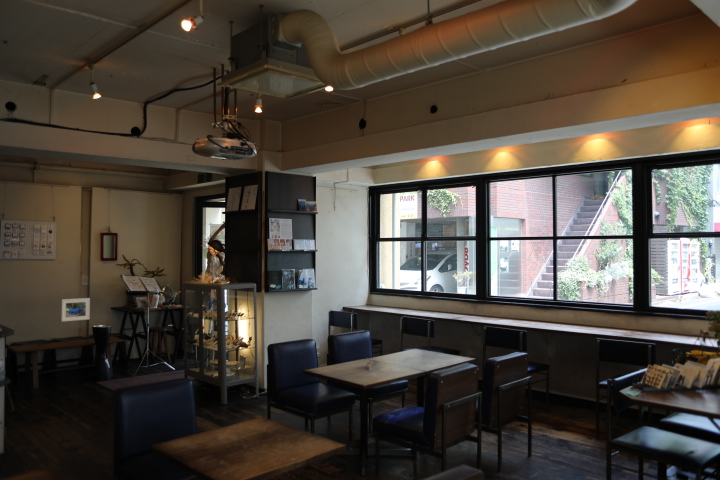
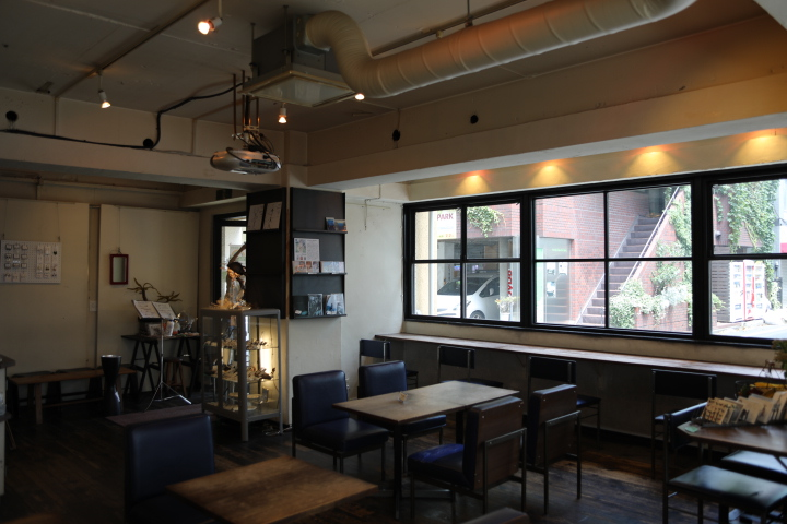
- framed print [60,297,91,323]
